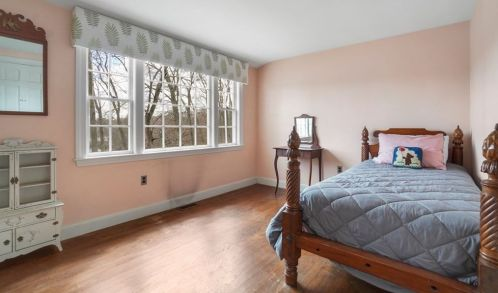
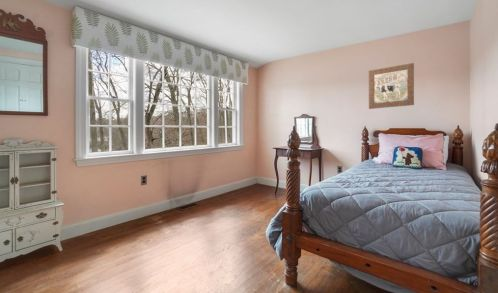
+ wall art [368,62,415,110]
